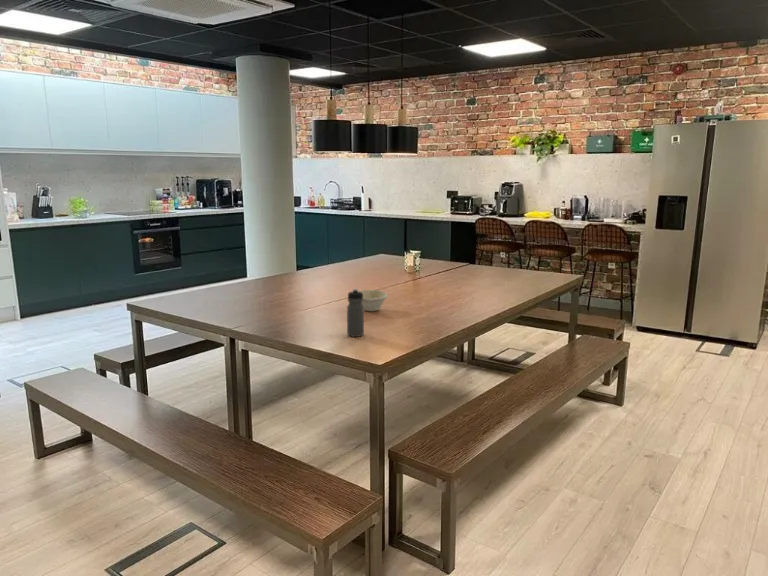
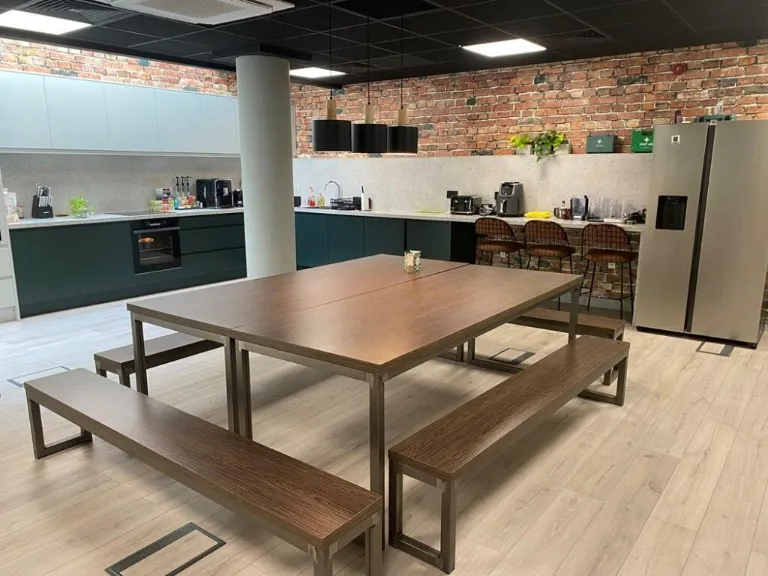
- water bottle [346,288,365,338]
- bowl [359,289,388,312]
